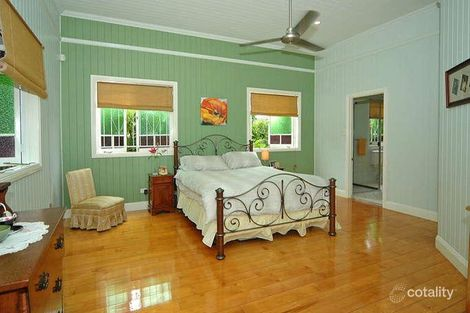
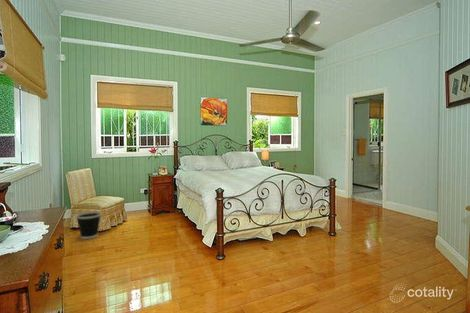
+ wastebasket [75,211,102,240]
